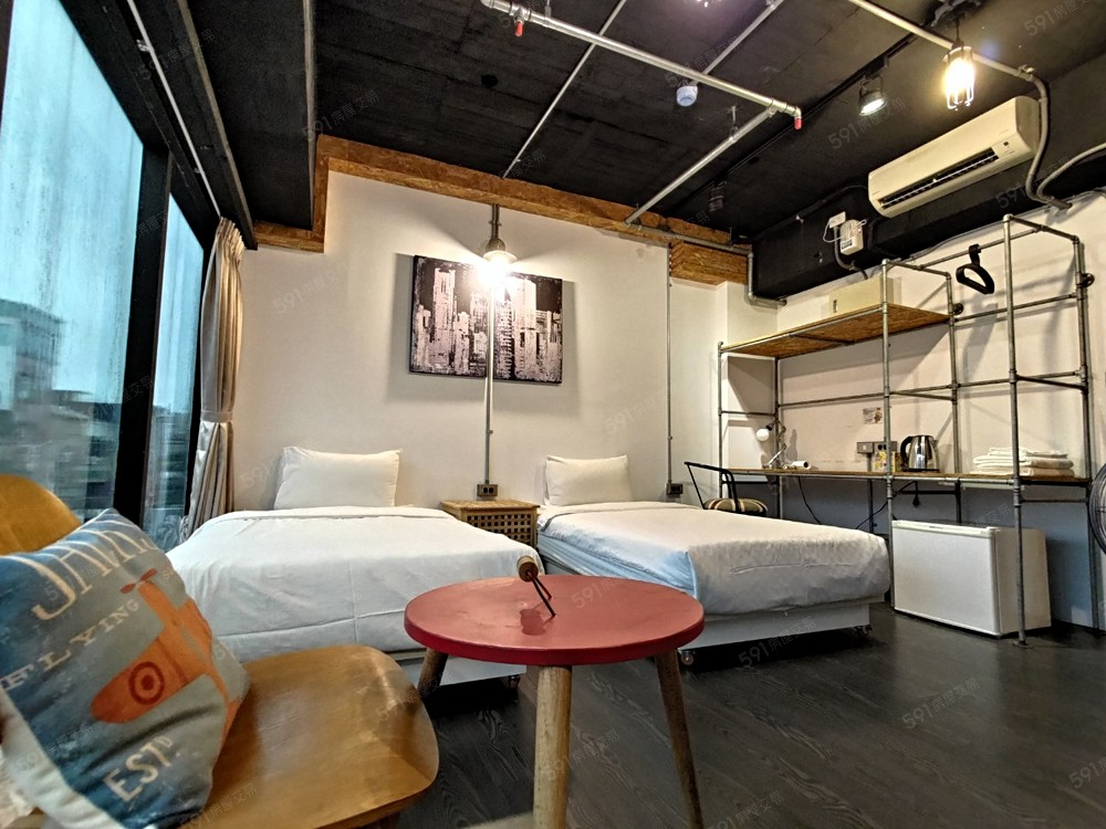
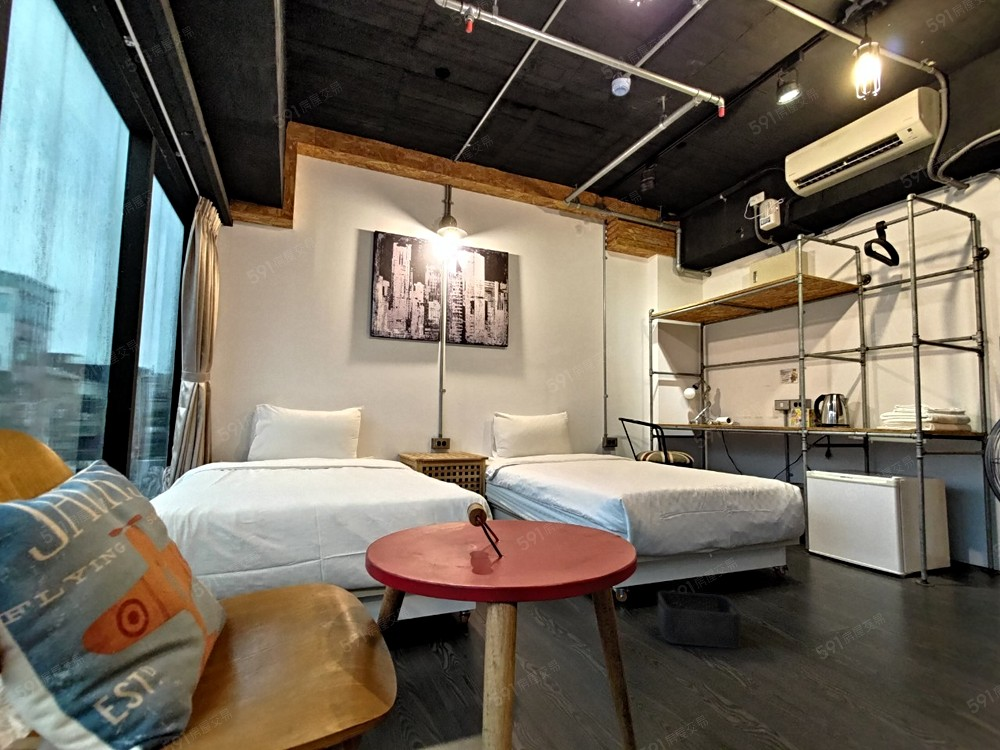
+ storage bin [657,590,742,650]
